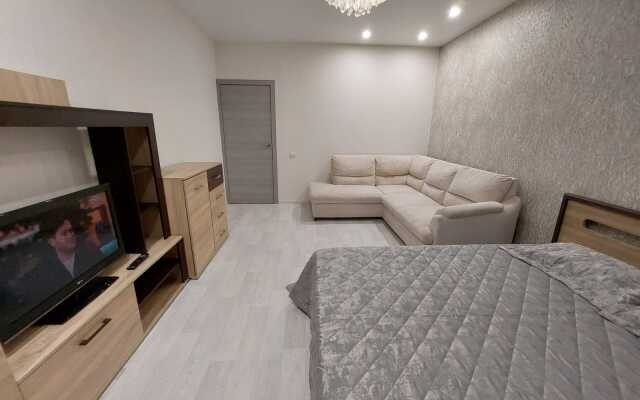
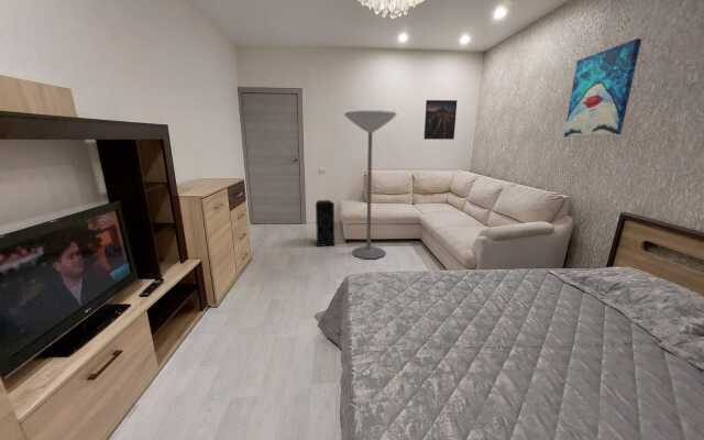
+ floor lamp [343,109,398,260]
+ wall art [563,37,642,139]
+ speaker [315,199,336,248]
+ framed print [422,99,459,141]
